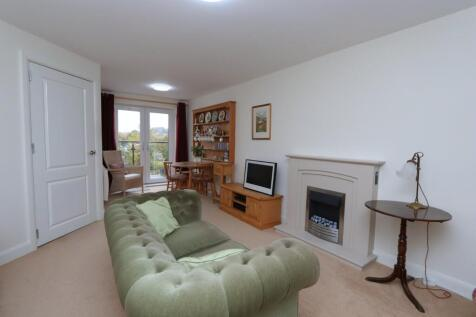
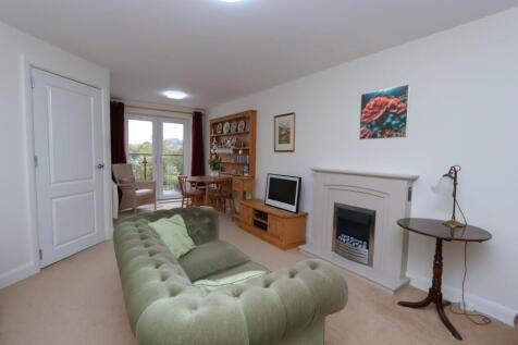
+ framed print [358,83,411,141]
